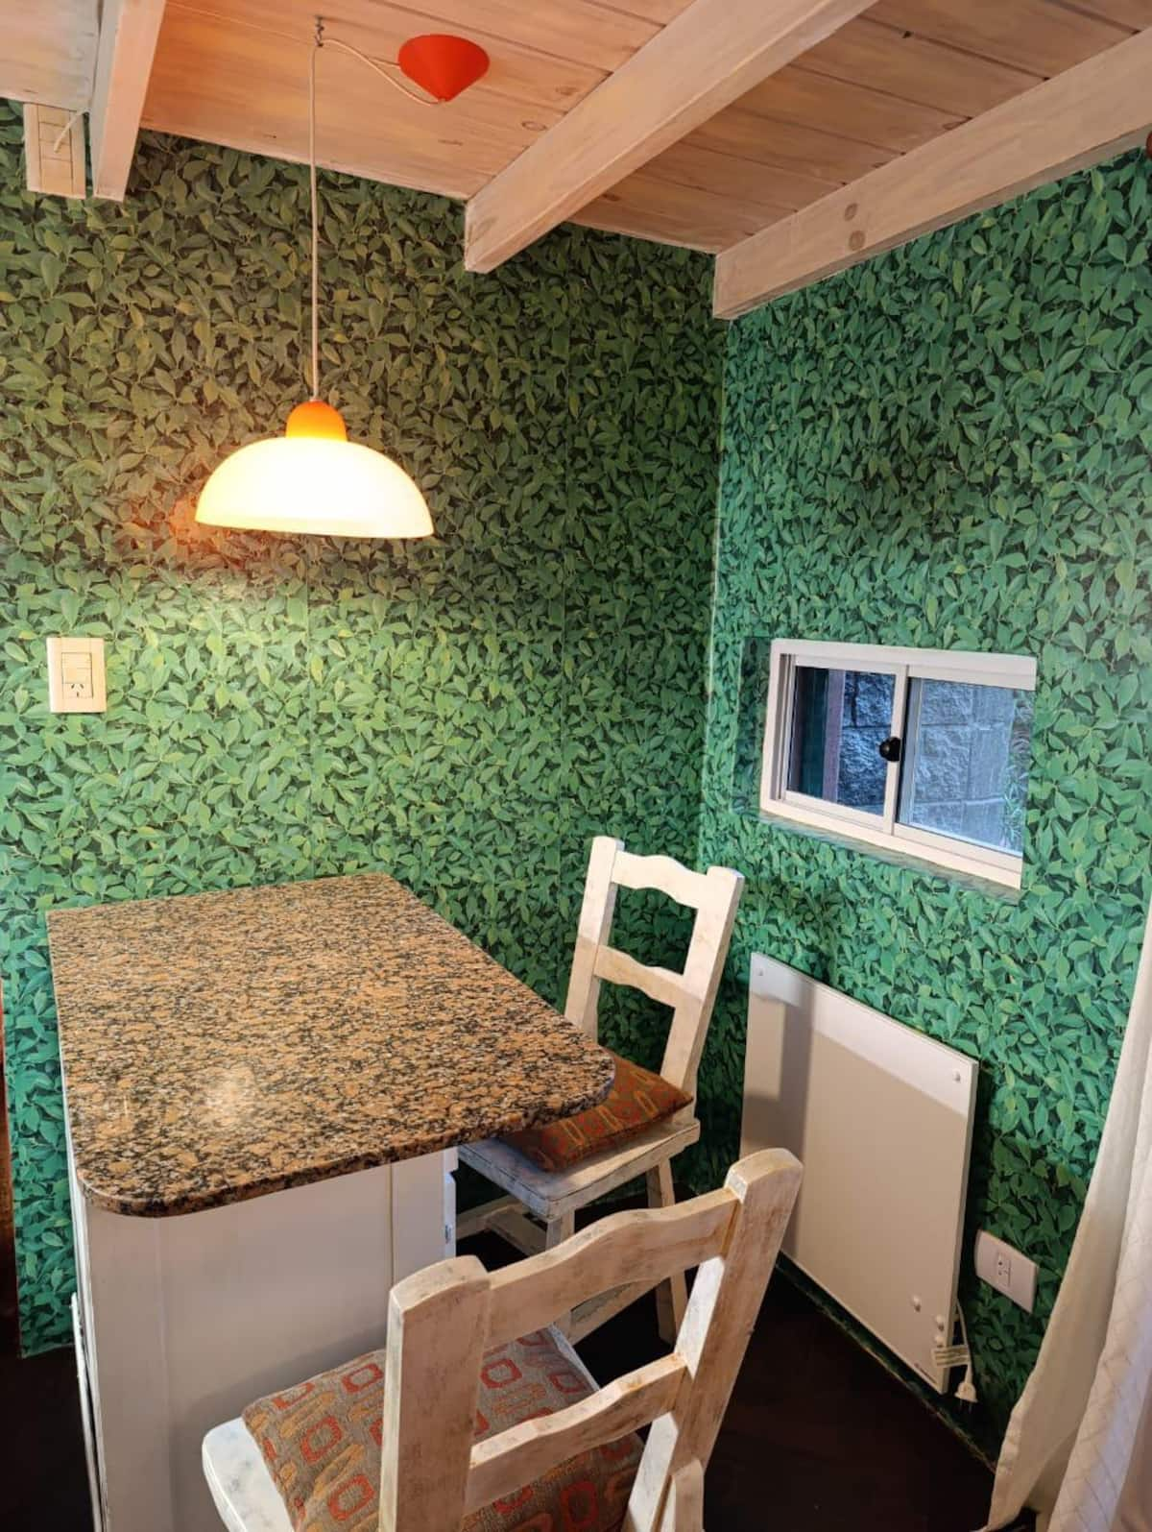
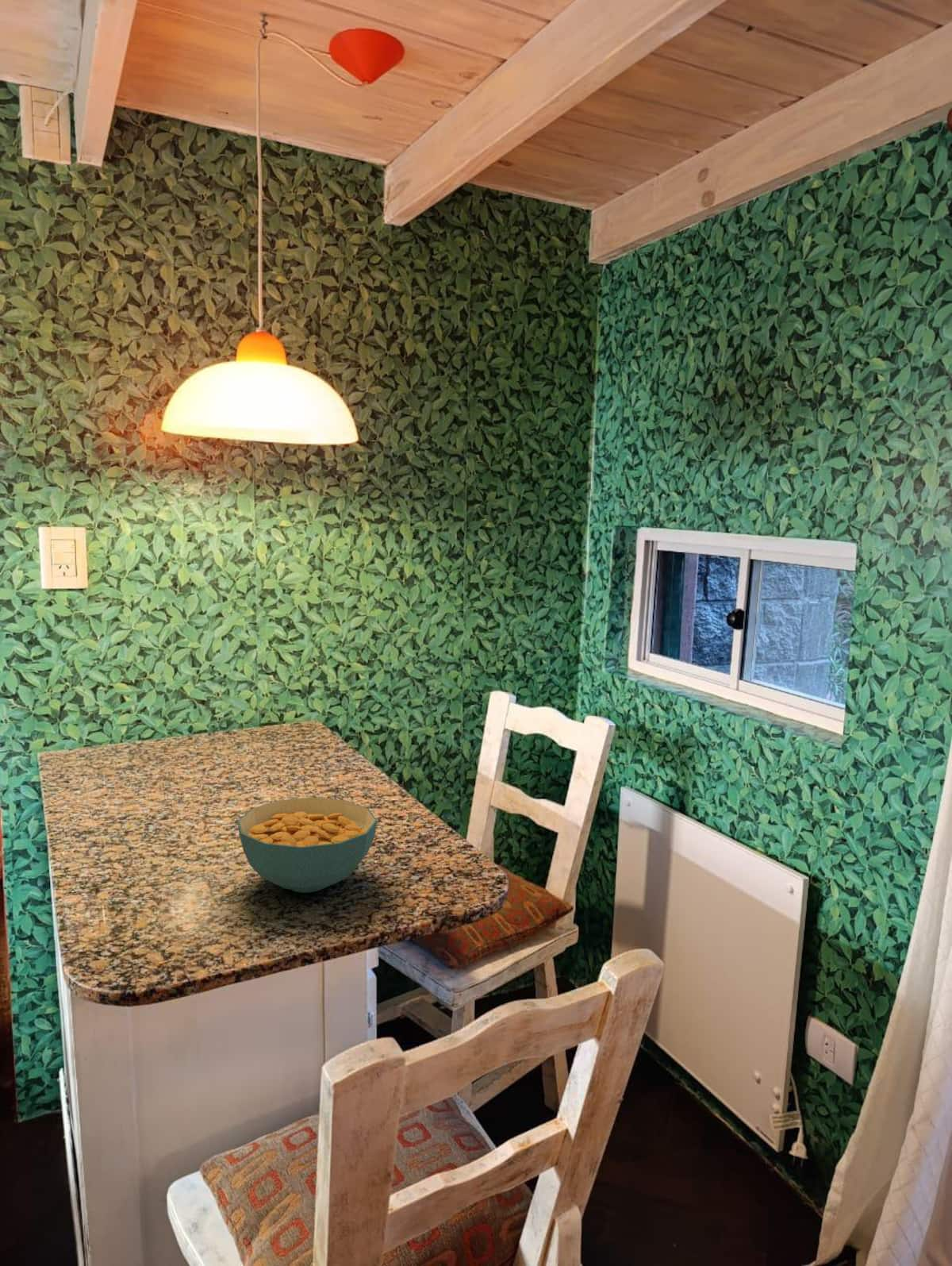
+ cereal bowl [237,797,378,894]
